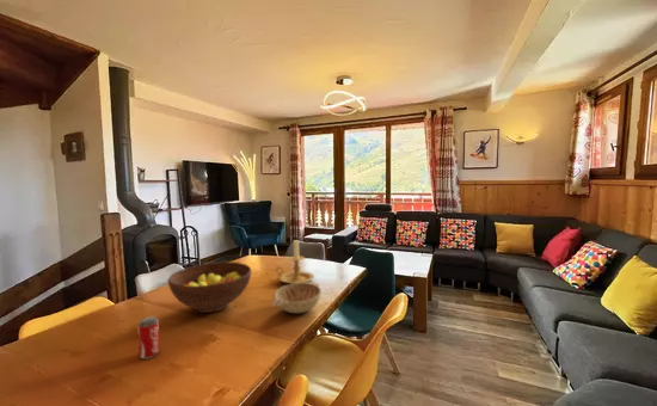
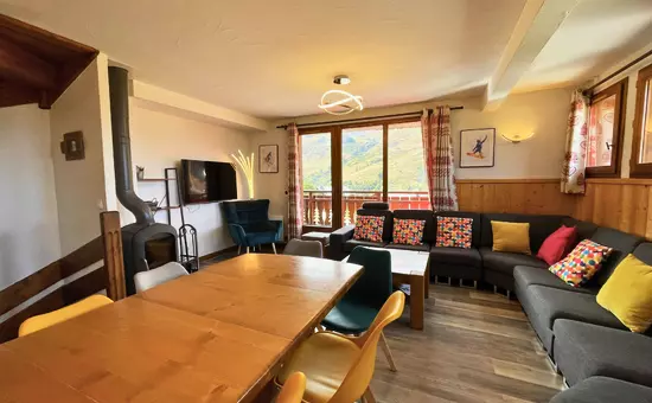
- candle holder [275,239,315,284]
- fruit bowl [167,260,252,314]
- beverage can [136,315,161,361]
- decorative bowl [271,281,323,314]
